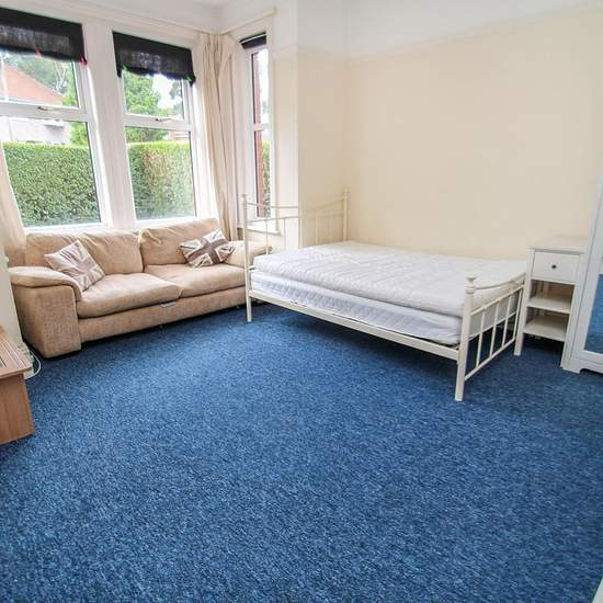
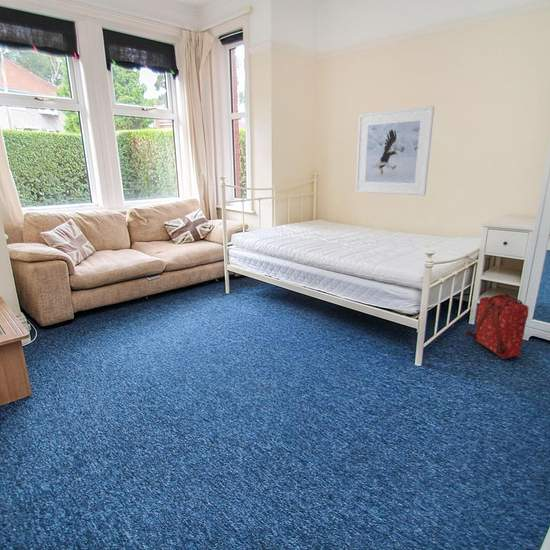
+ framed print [355,105,435,197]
+ backpack [464,293,530,360]
